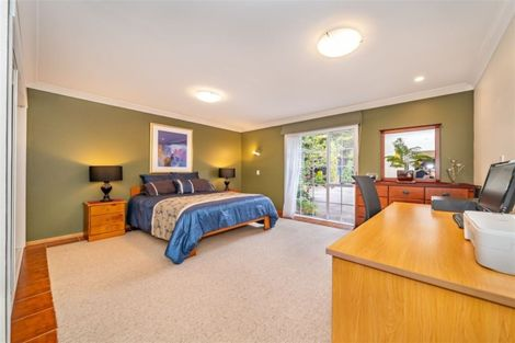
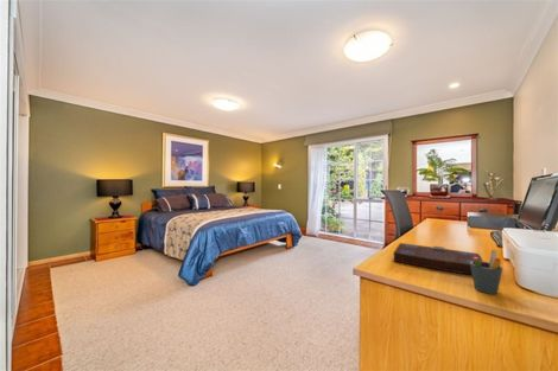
+ pen holder [470,249,503,295]
+ book [392,242,483,276]
